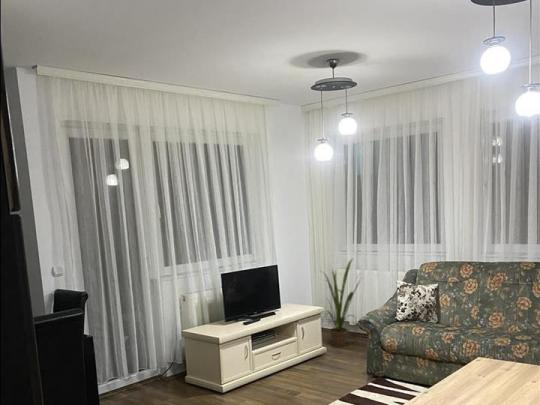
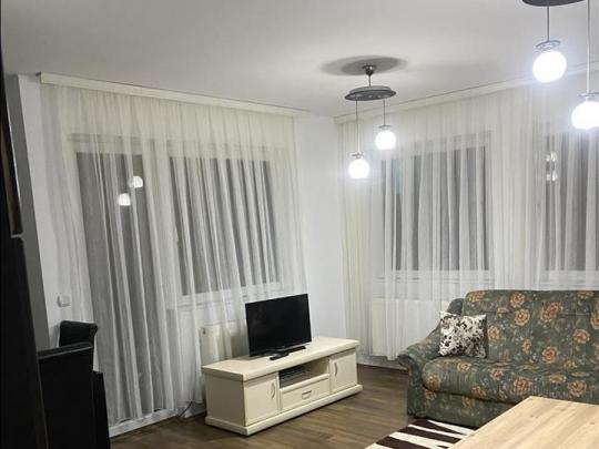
- house plant [320,258,362,348]
